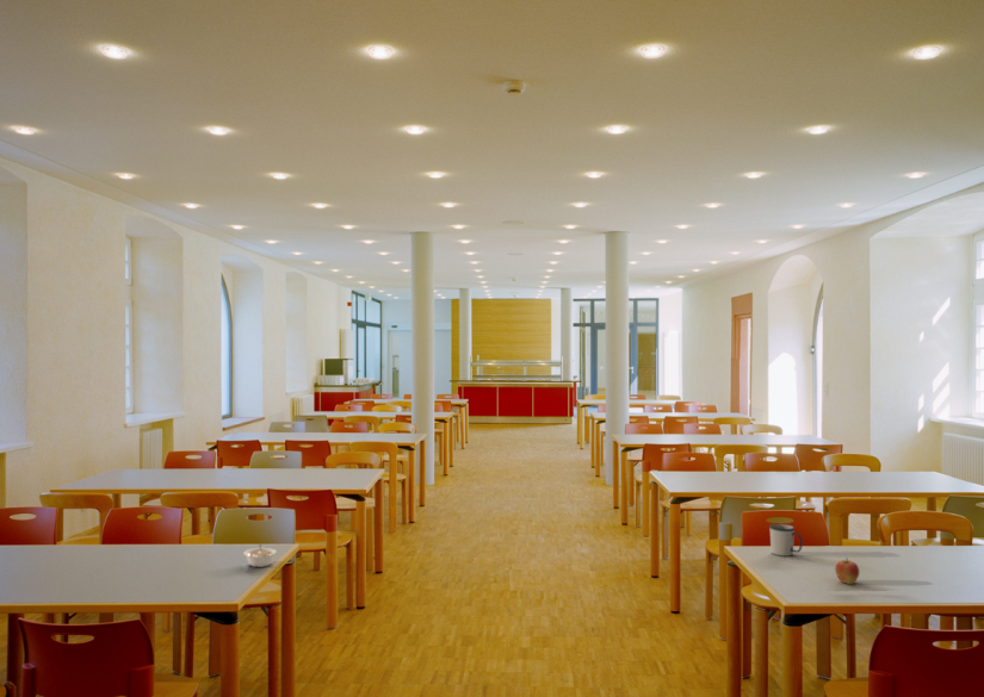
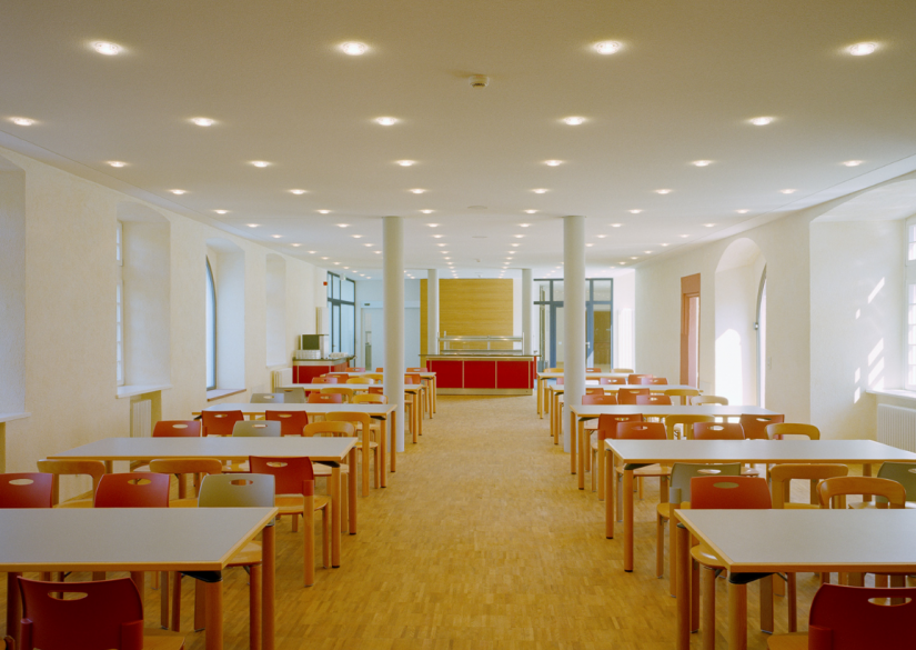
- legume [242,542,278,568]
- apple [834,556,860,585]
- mug [768,523,804,558]
